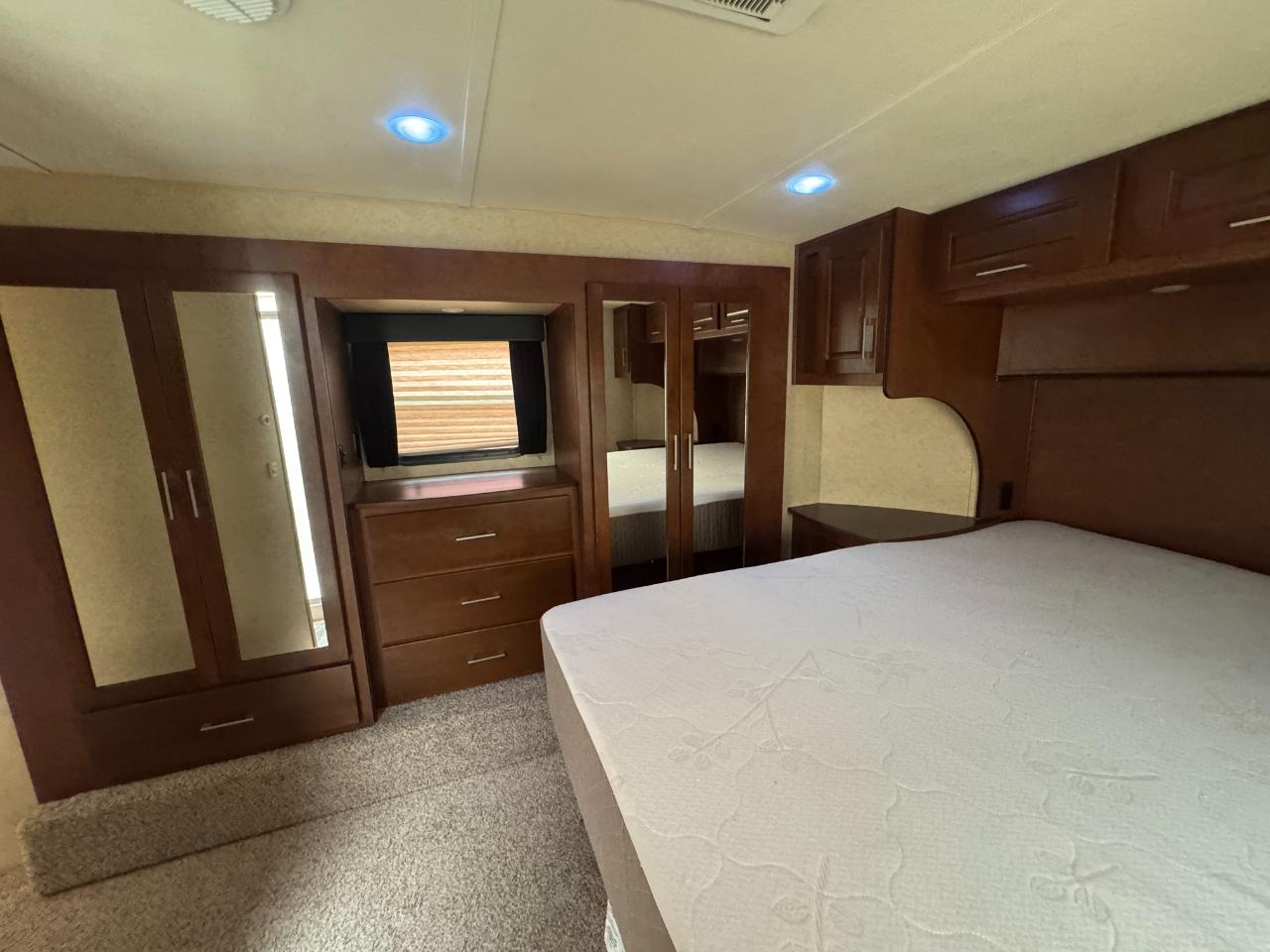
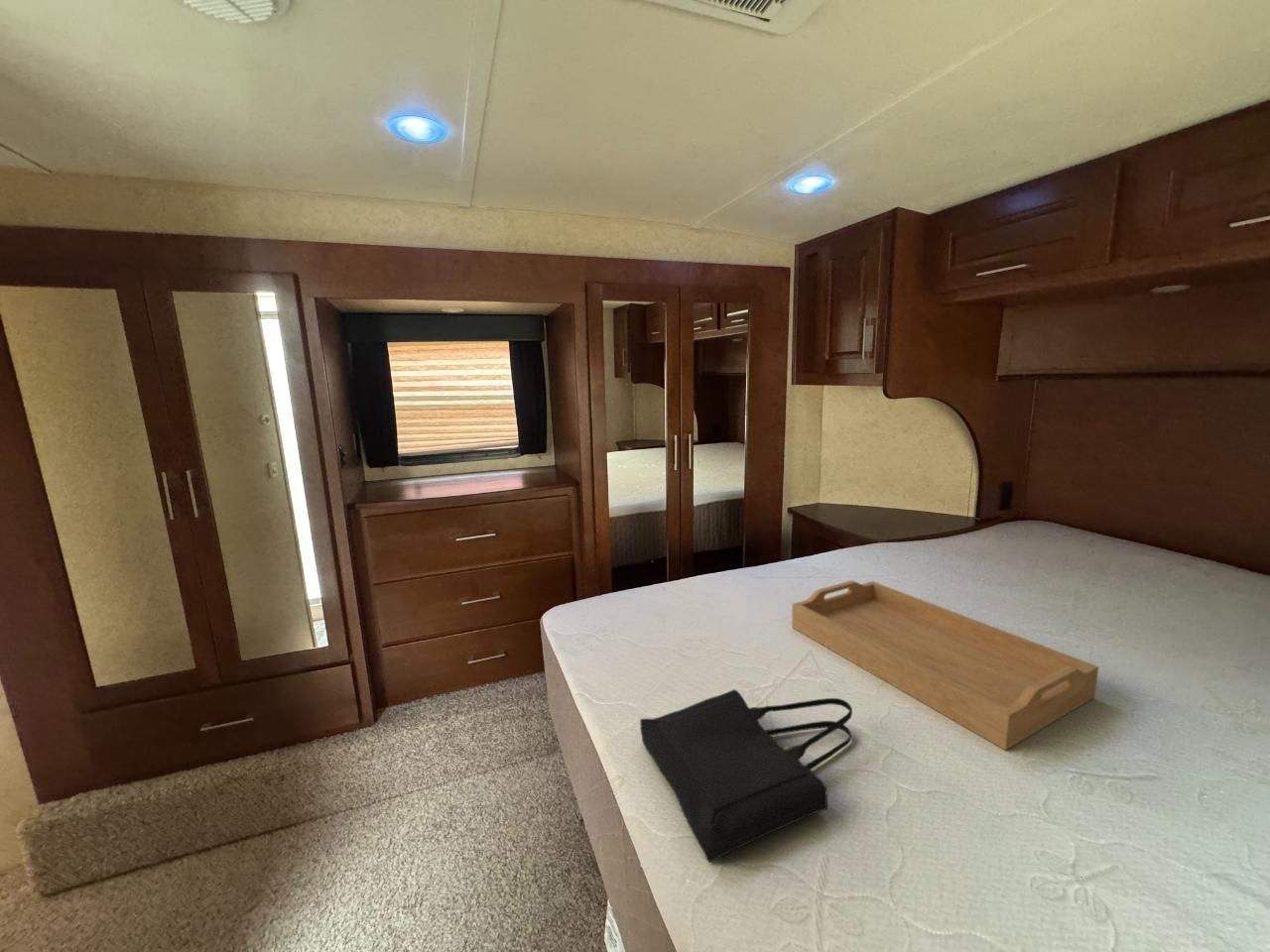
+ tote bag [639,688,853,863]
+ serving tray [791,579,1099,751]
